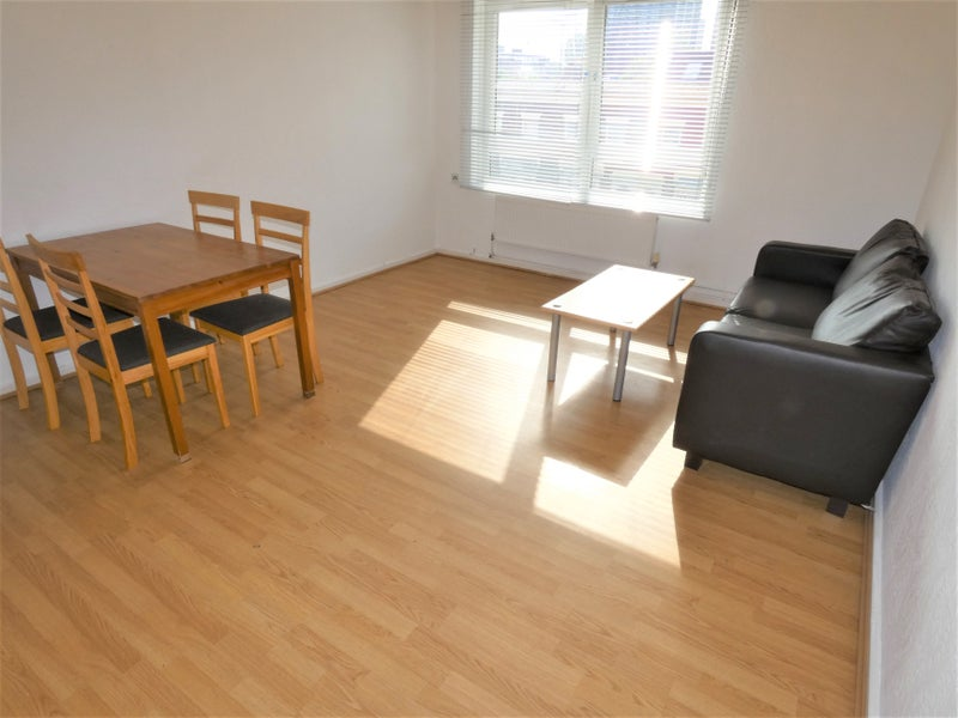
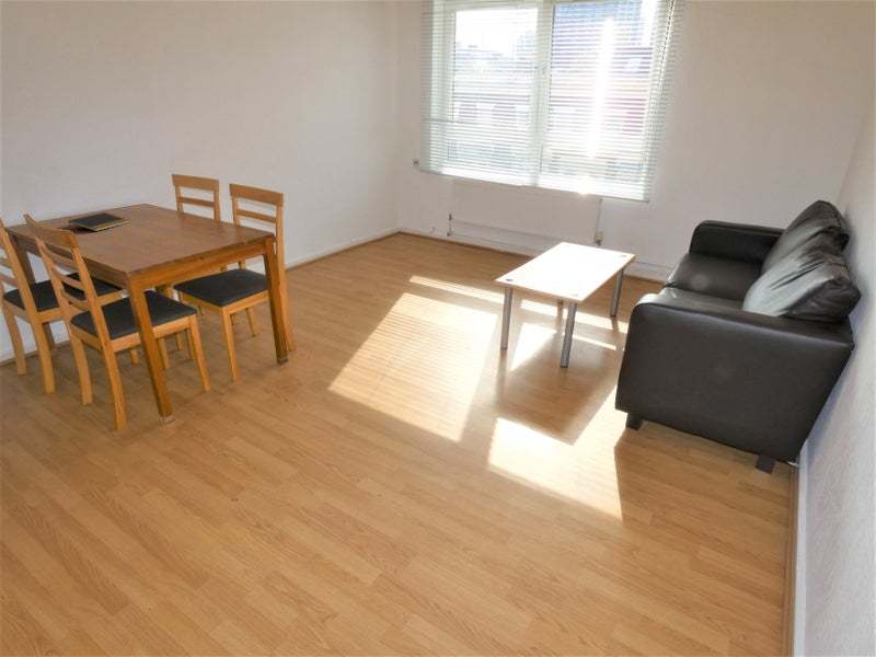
+ notepad [67,211,130,232]
